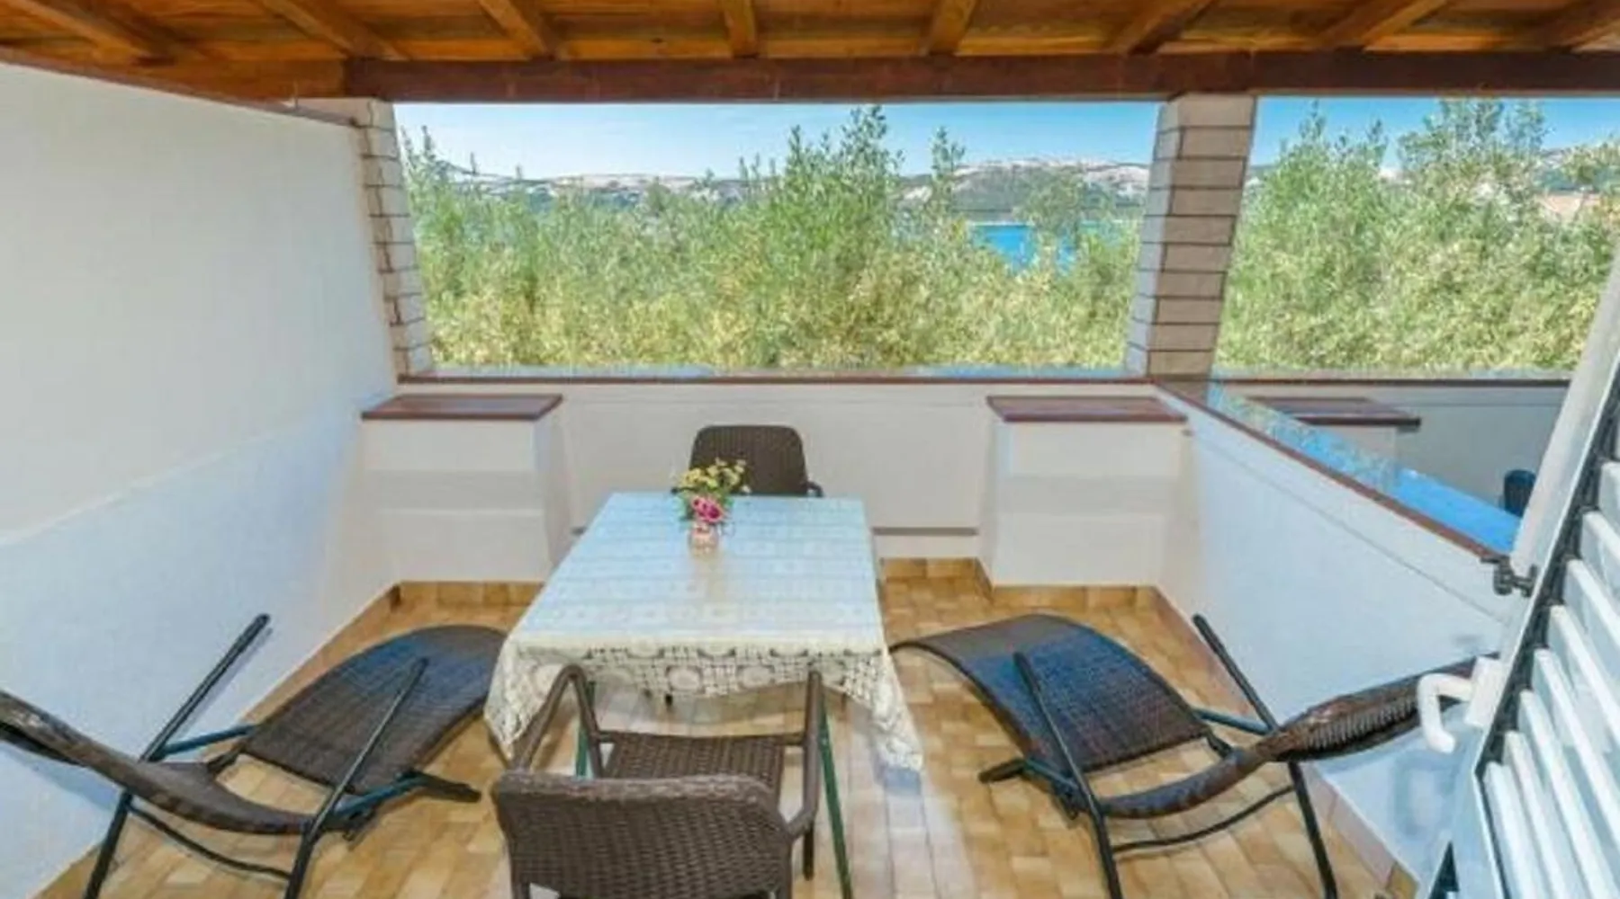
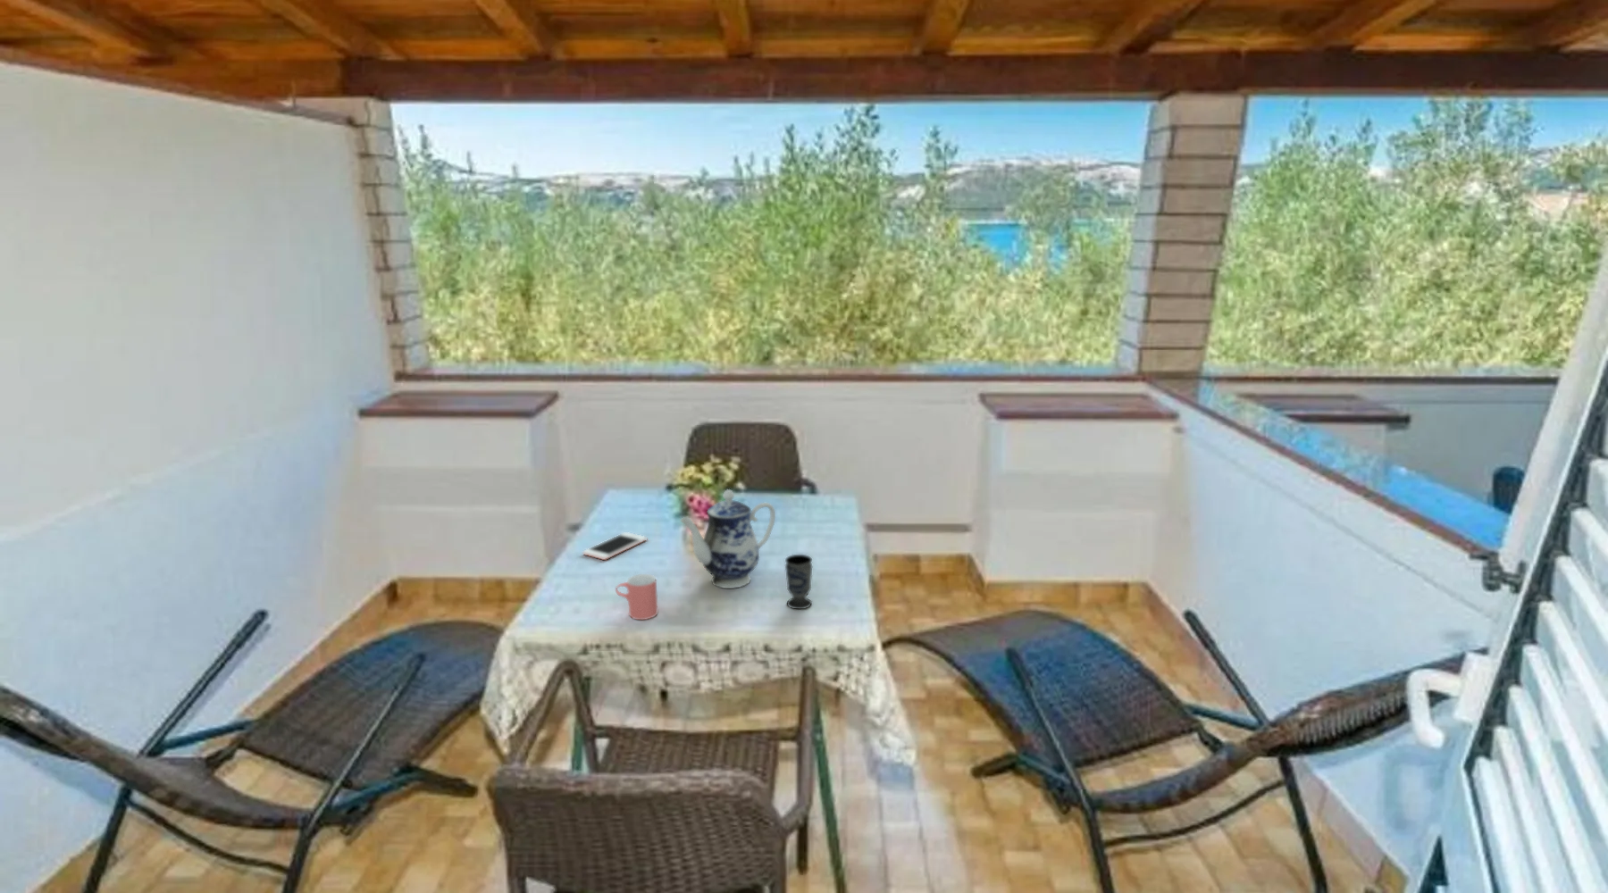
+ cell phone [583,531,648,561]
+ teapot [680,488,777,589]
+ cup [615,573,659,620]
+ cup [784,553,813,610]
